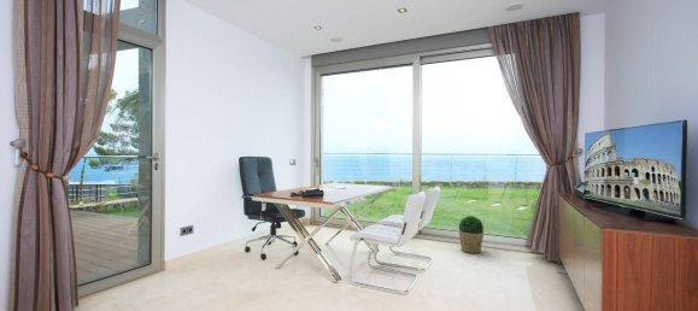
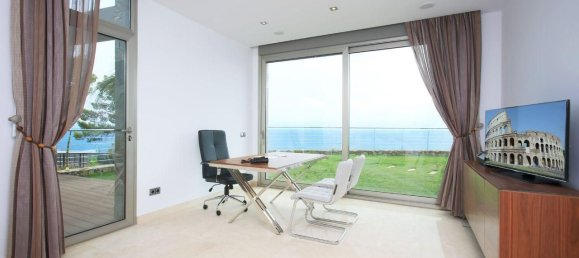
- potted plant [458,215,485,254]
